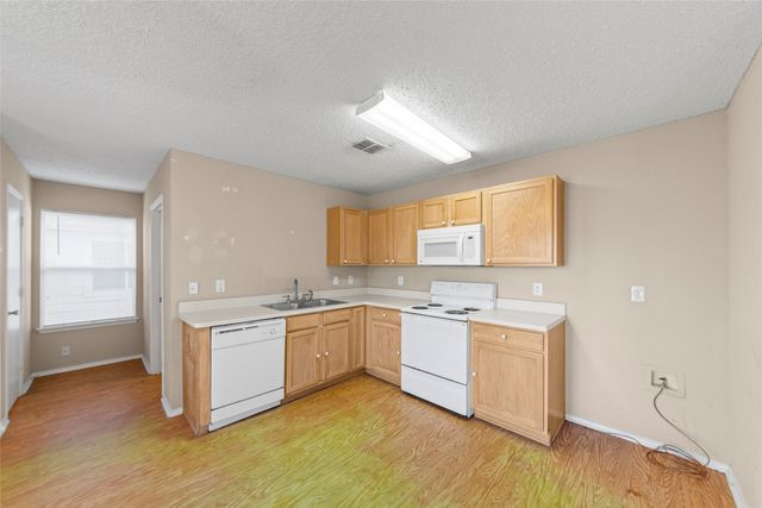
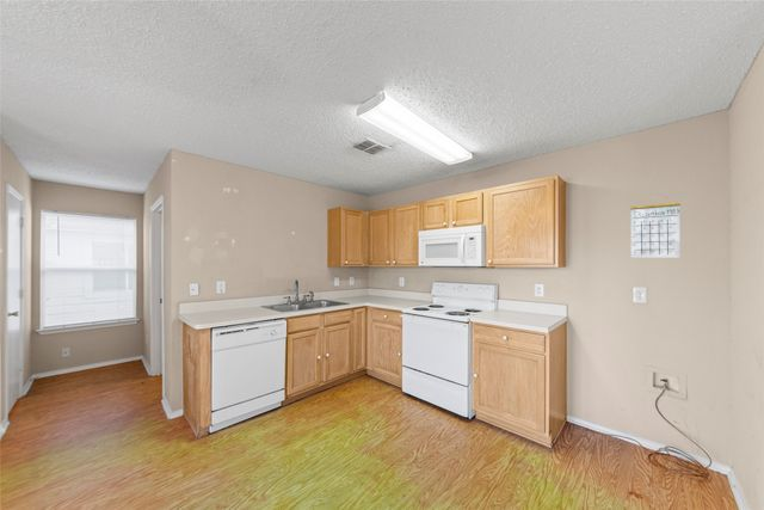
+ calendar [629,192,682,258]
